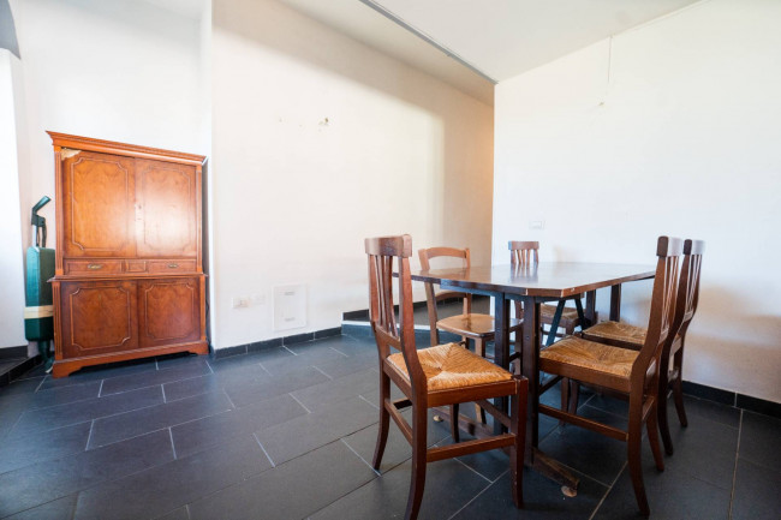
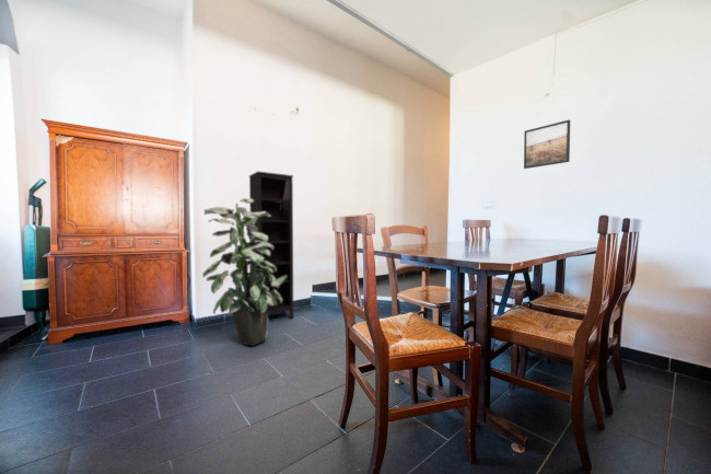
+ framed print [523,118,571,170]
+ bookcase [248,171,294,320]
+ indoor plant [201,197,287,347]
